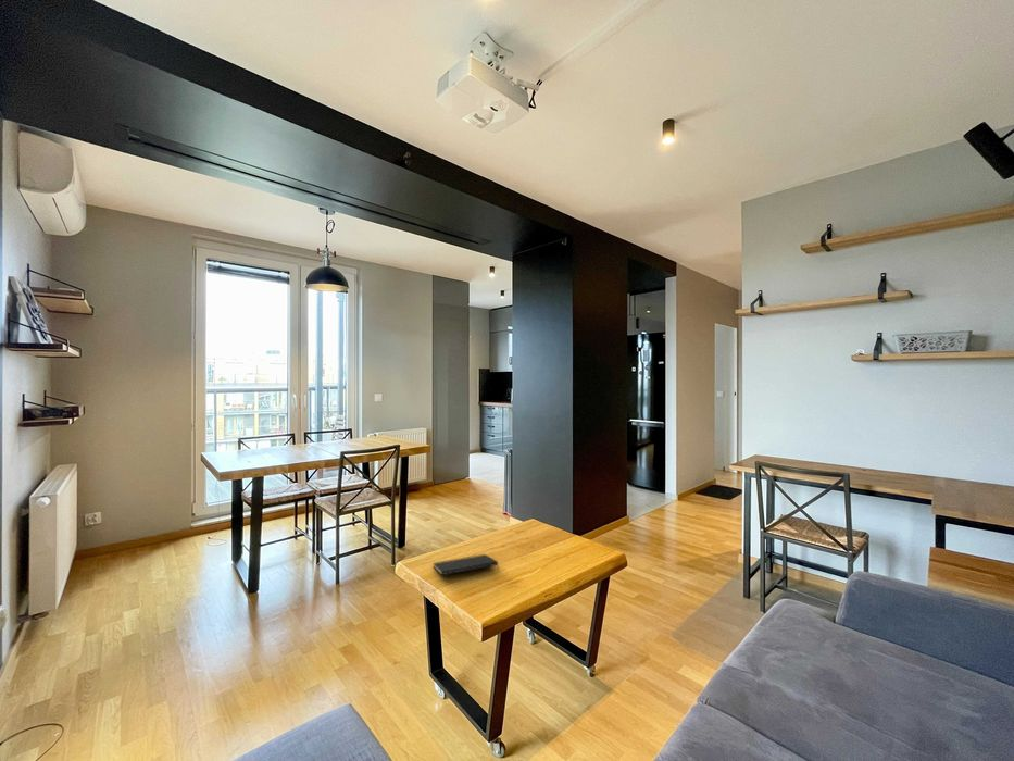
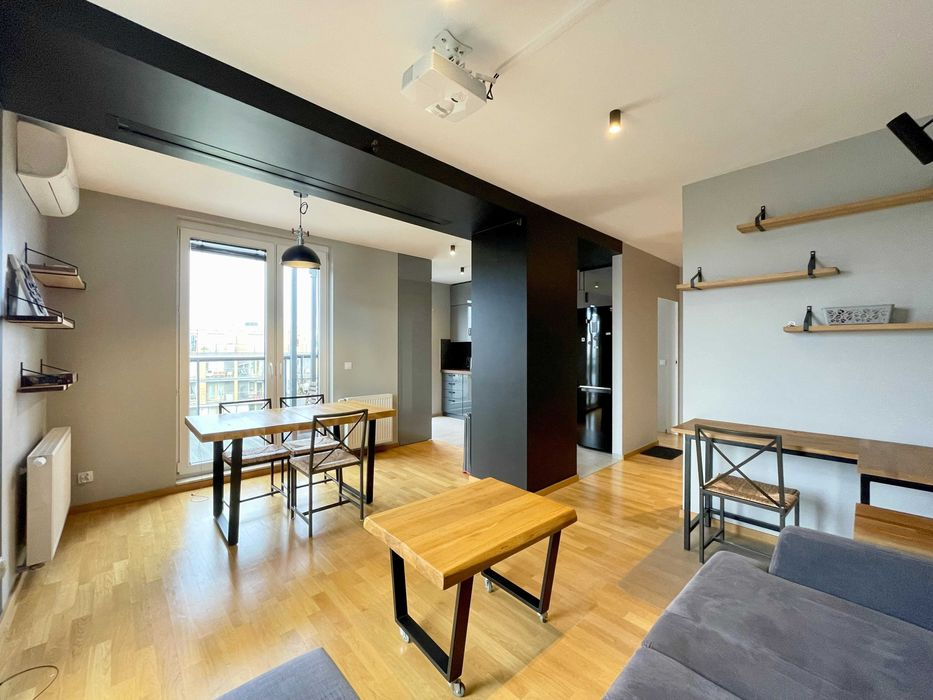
- notepad [431,553,500,576]
